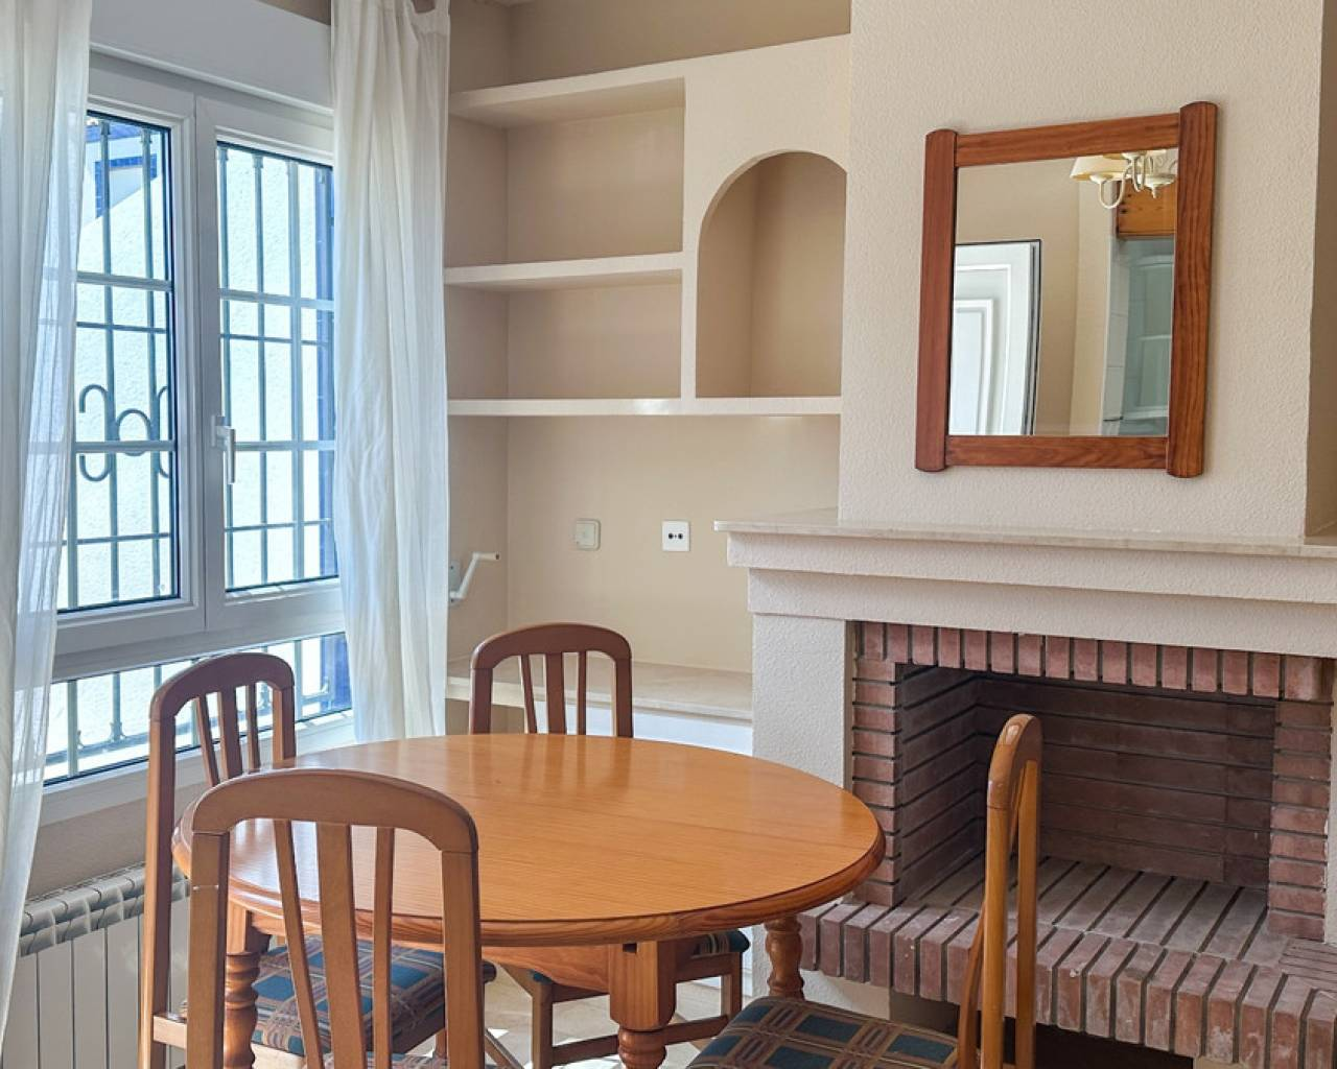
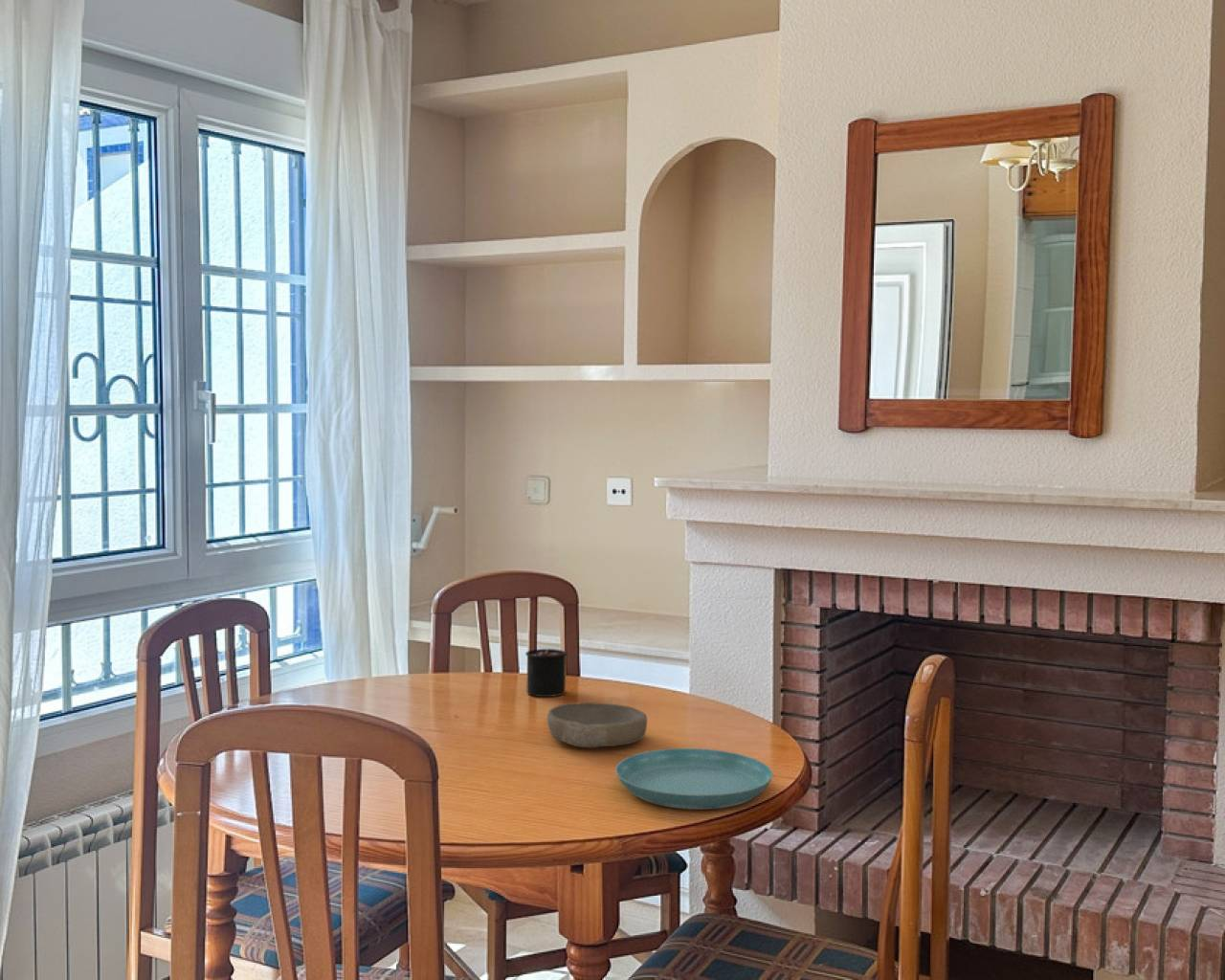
+ saucer [614,747,773,811]
+ bowl [546,702,648,748]
+ candle [524,632,568,698]
